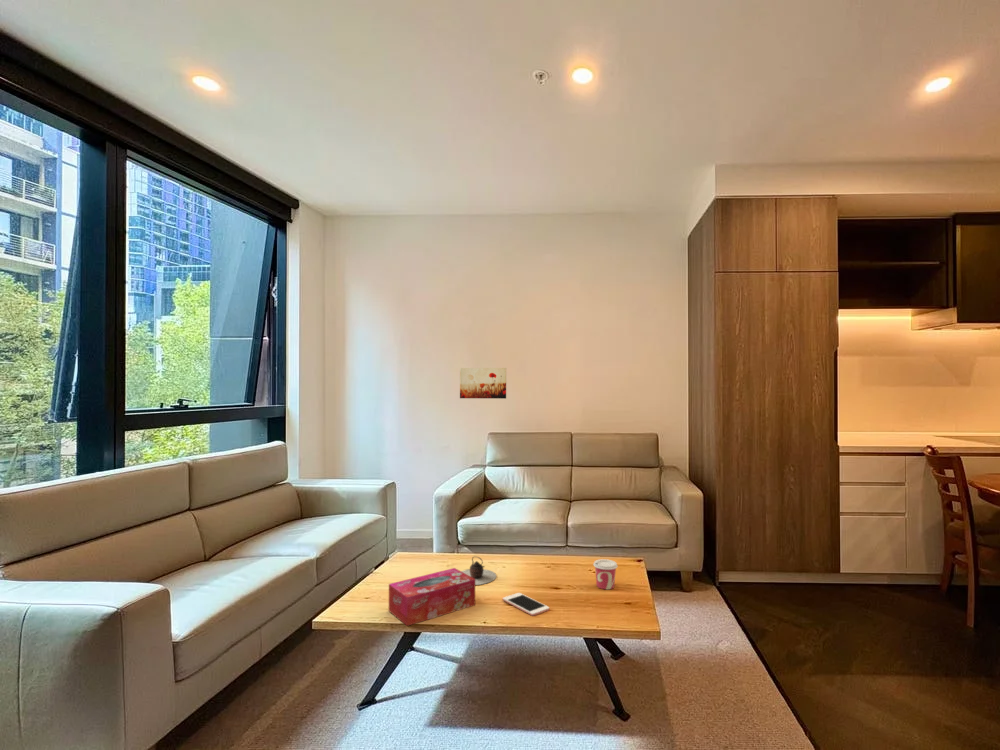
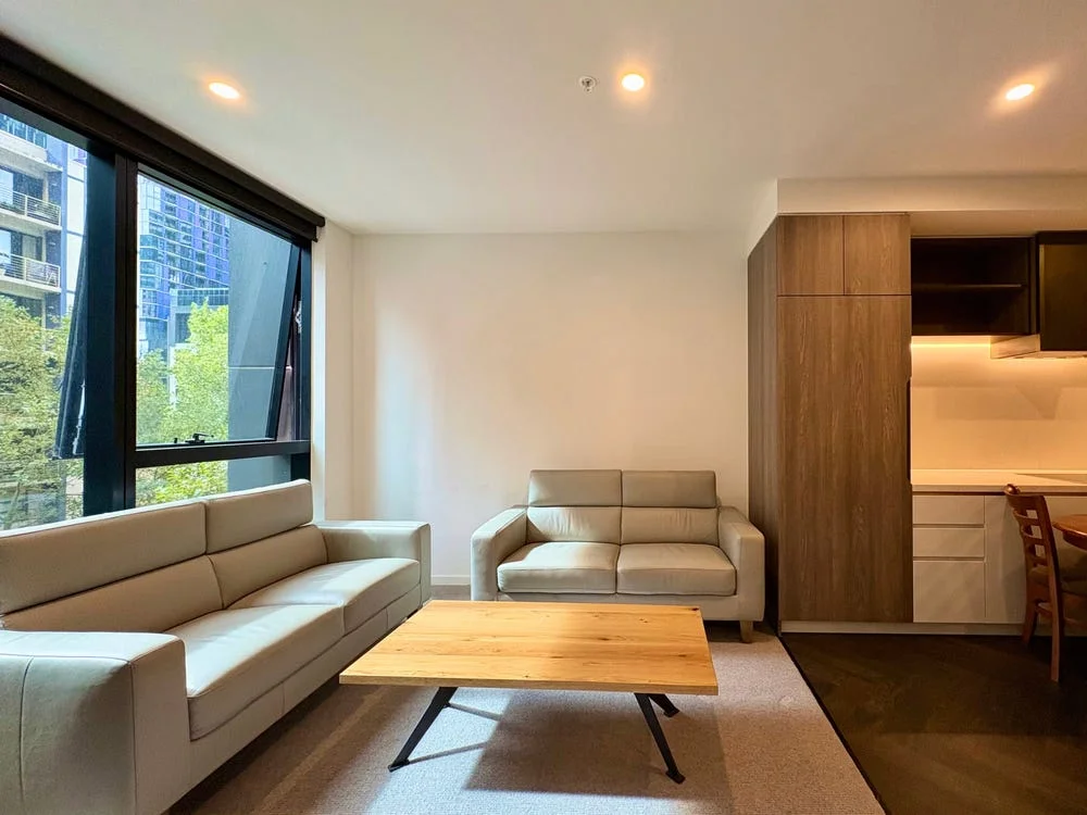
- tissue box [388,567,476,627]
- wall art [459,367,507,400]
- cell phone [502,592,550,617]
- teapot [460,556,497,586]
- cup [592,558,619,590]
